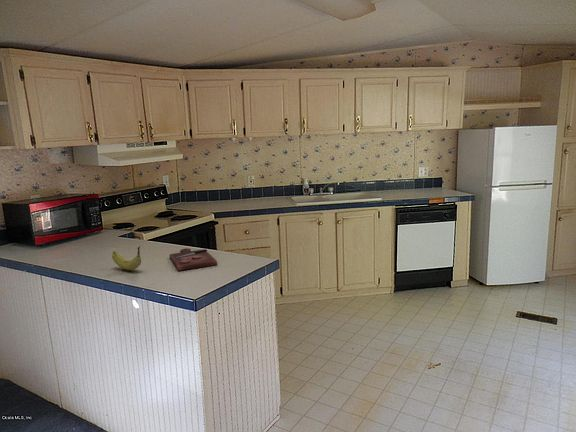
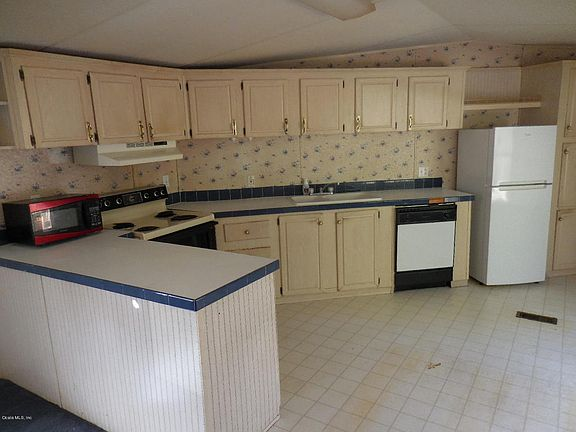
- fruit [111,245,142,271]
- cutting board [169,247,218,272]
